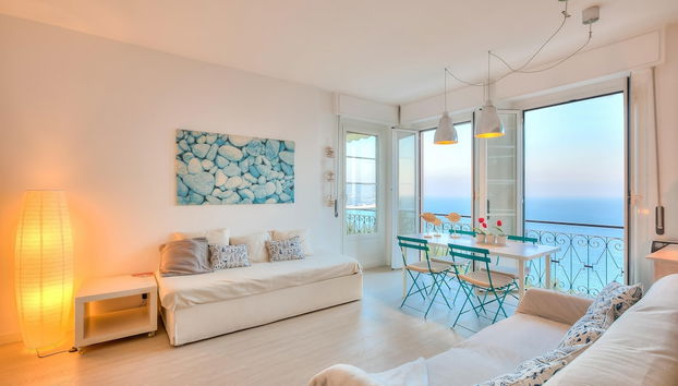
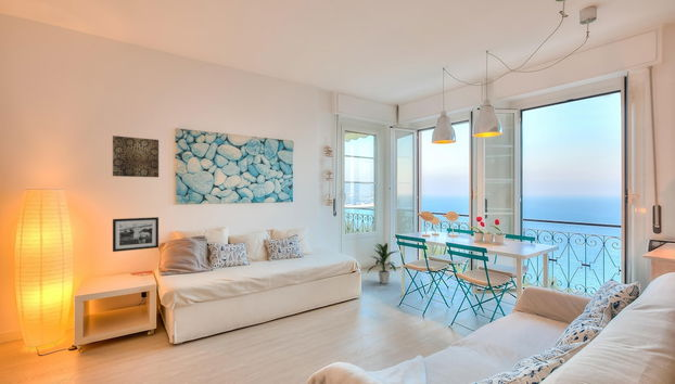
+ wall art [112,135,160,178]
+ picture frame [112,216,160,253]
+ indoor plant [367,241,398,284]
